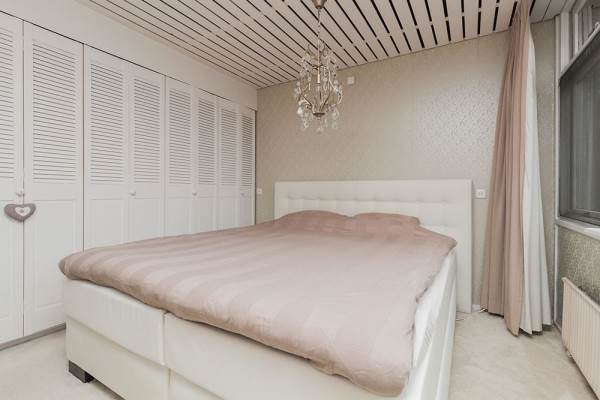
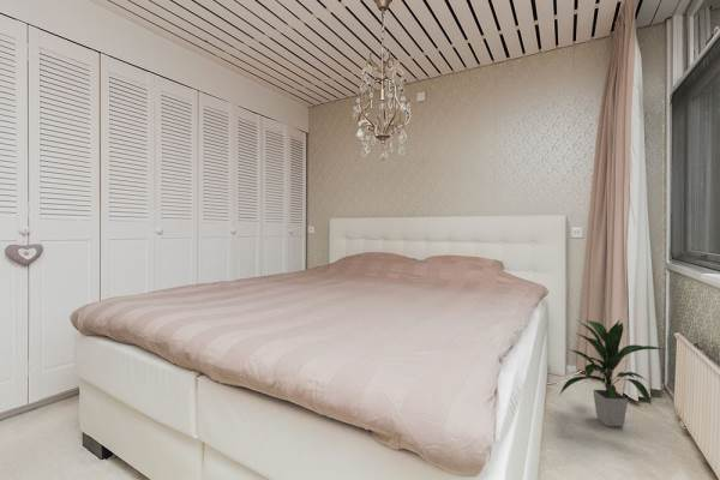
+ indoor plant [558,318,668,428]
